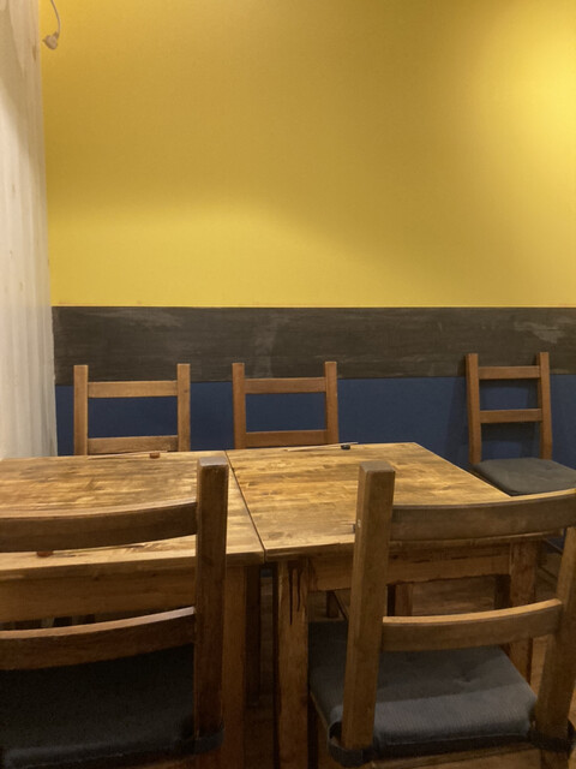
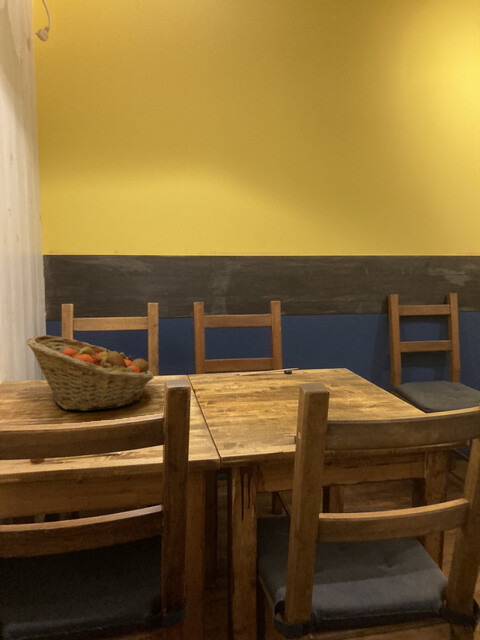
+ fruit basket [26,334,155,412]
